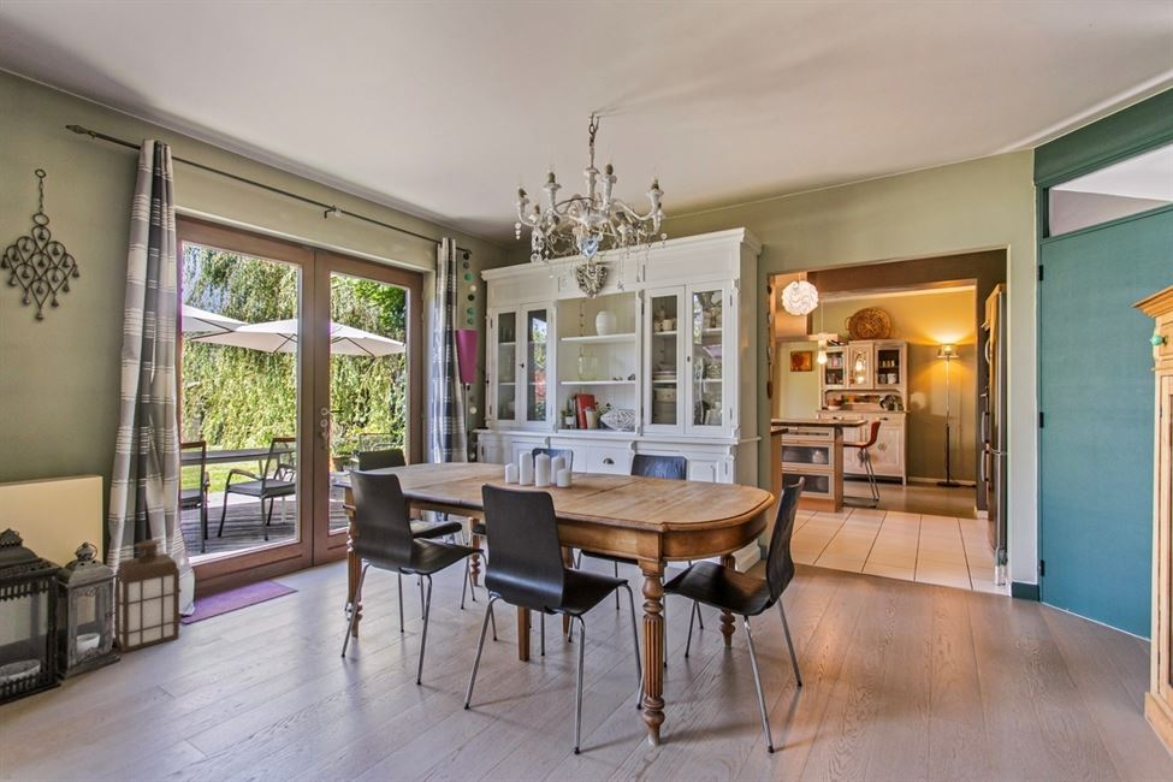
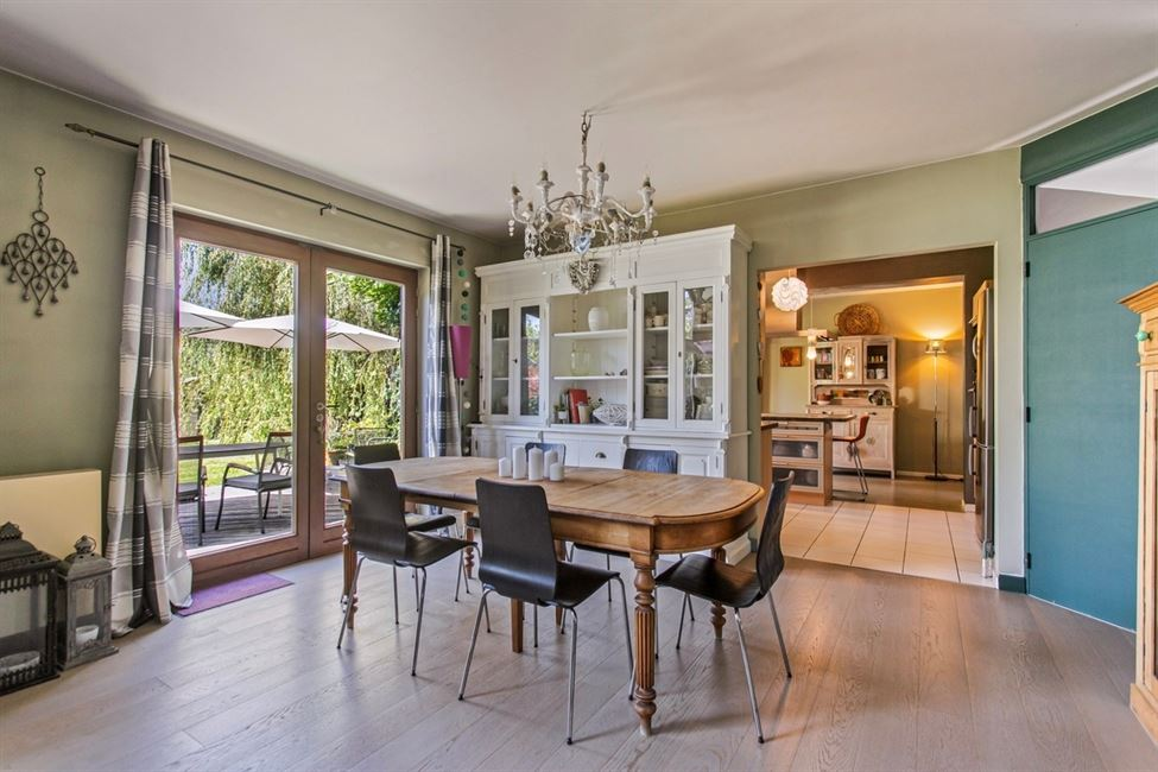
- lantern [113,539,183,654]
